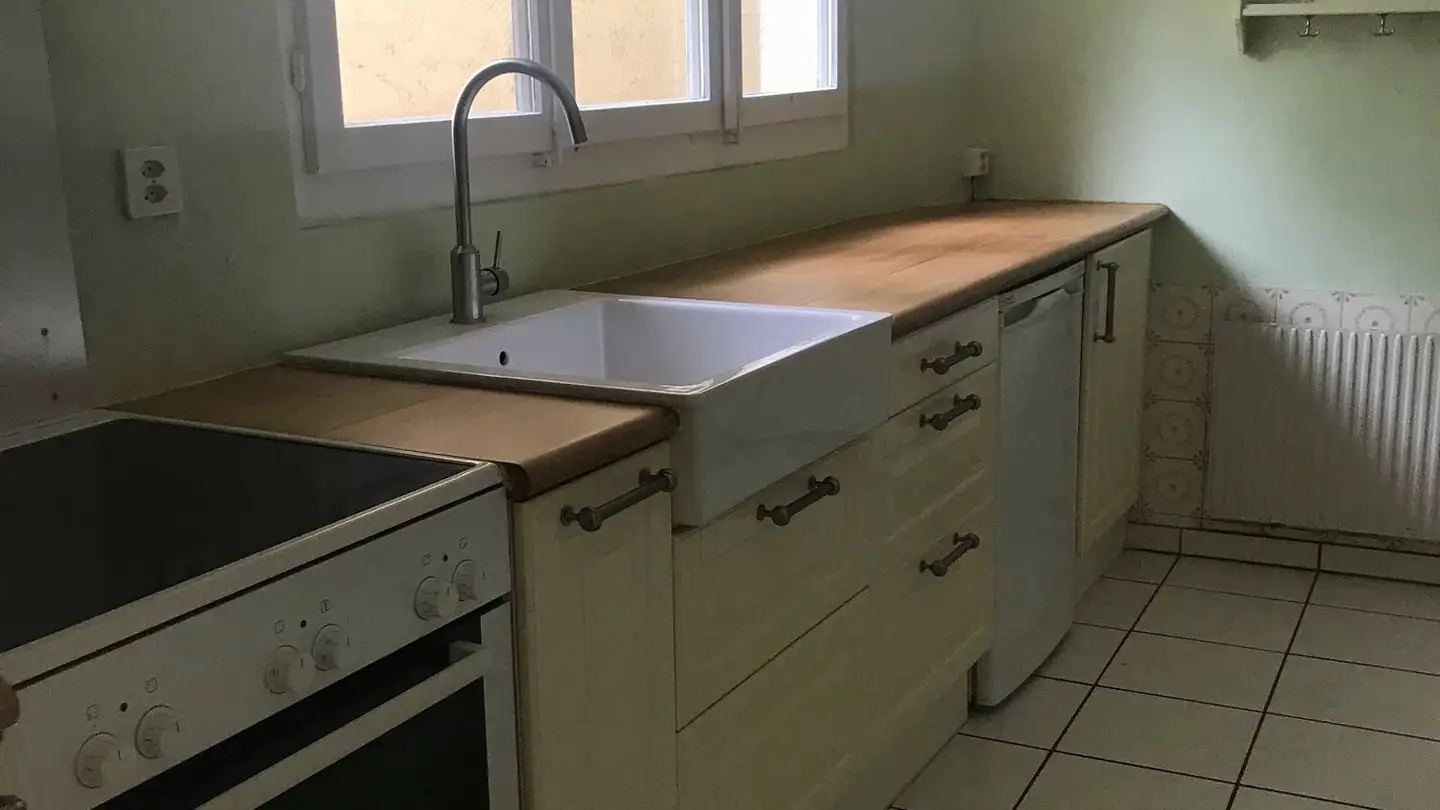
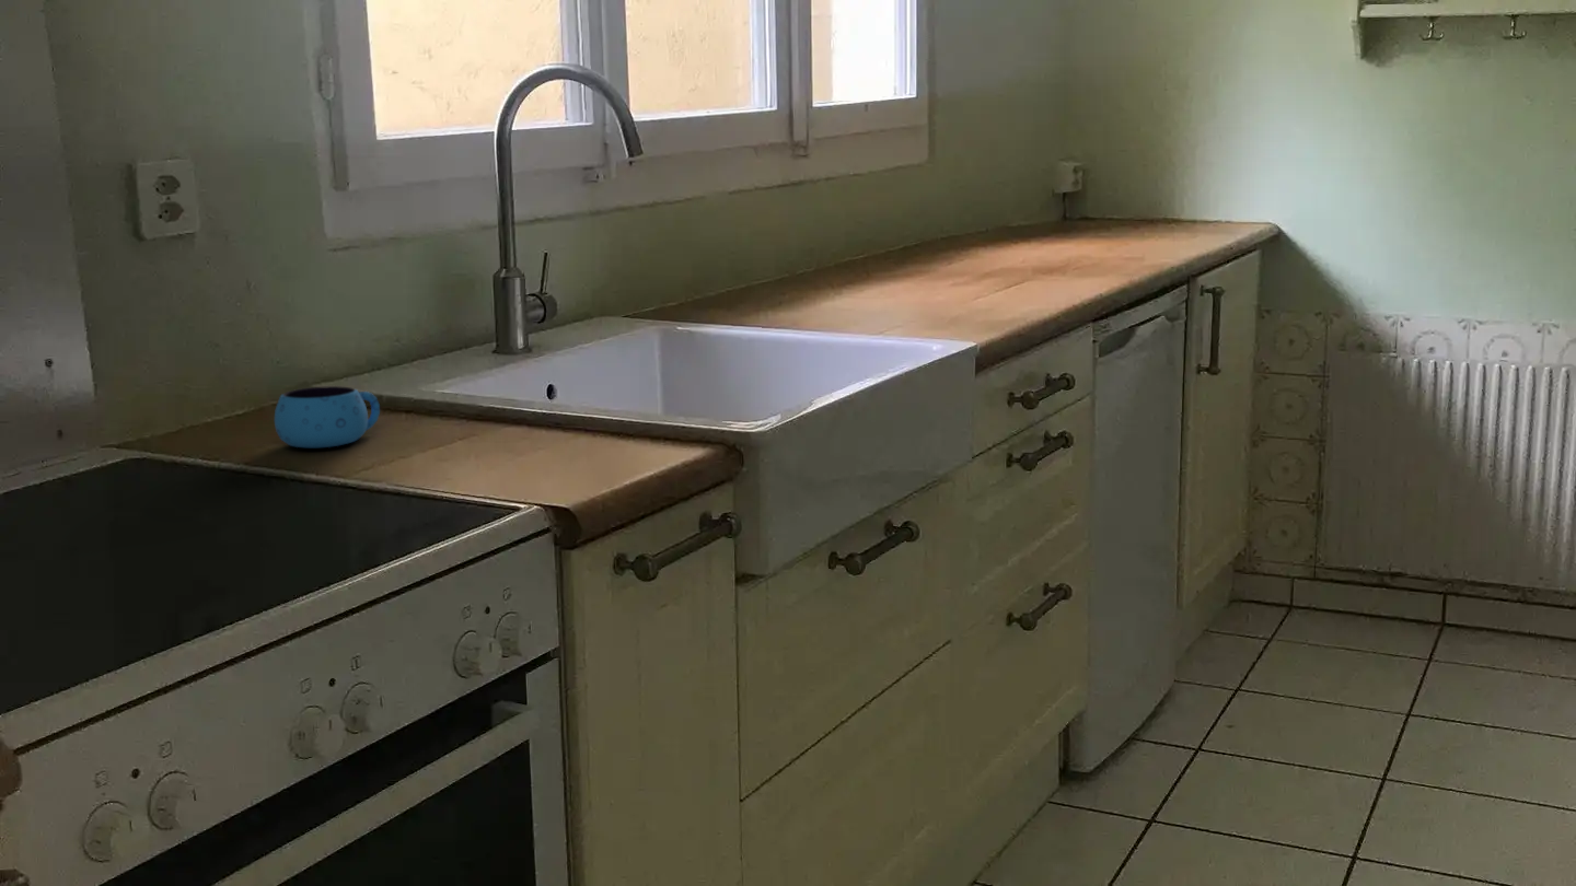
+ mug [274,385,381,448]
